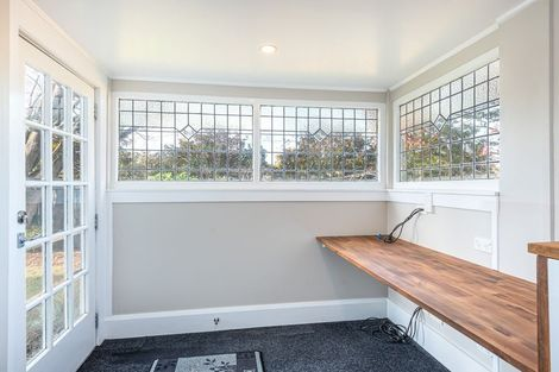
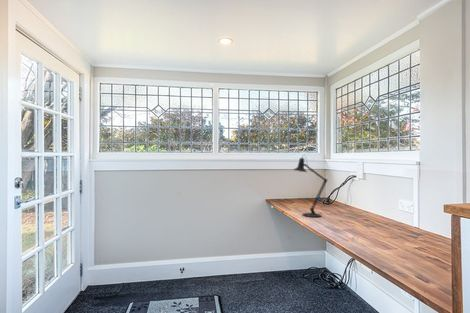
+ desk lamp [292,154,328,218]
